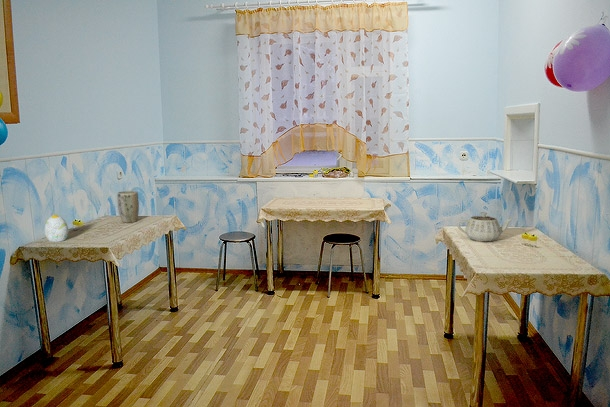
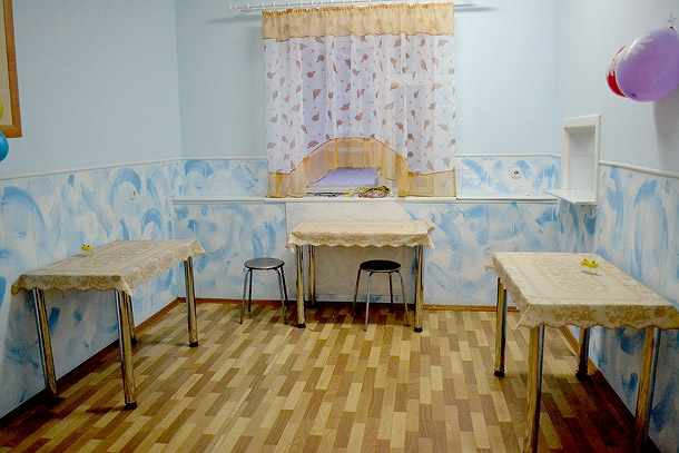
- plant pot [116,190,140,224]
- decorative egg [44,214,69,243]
- teapot [456,211,515,242]
